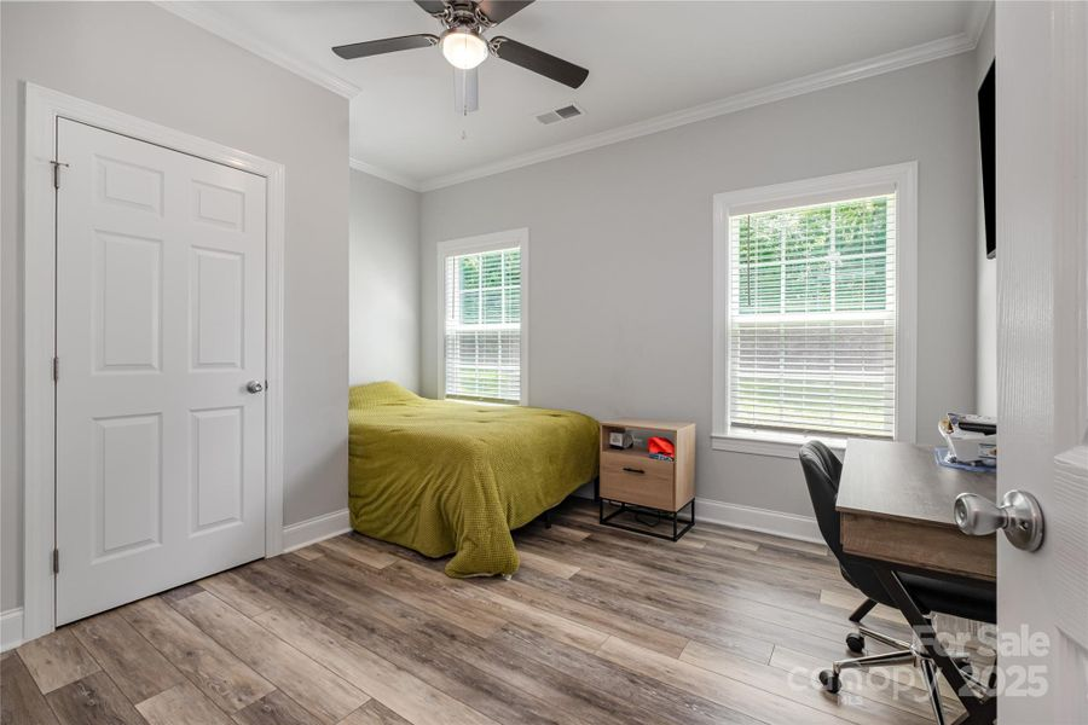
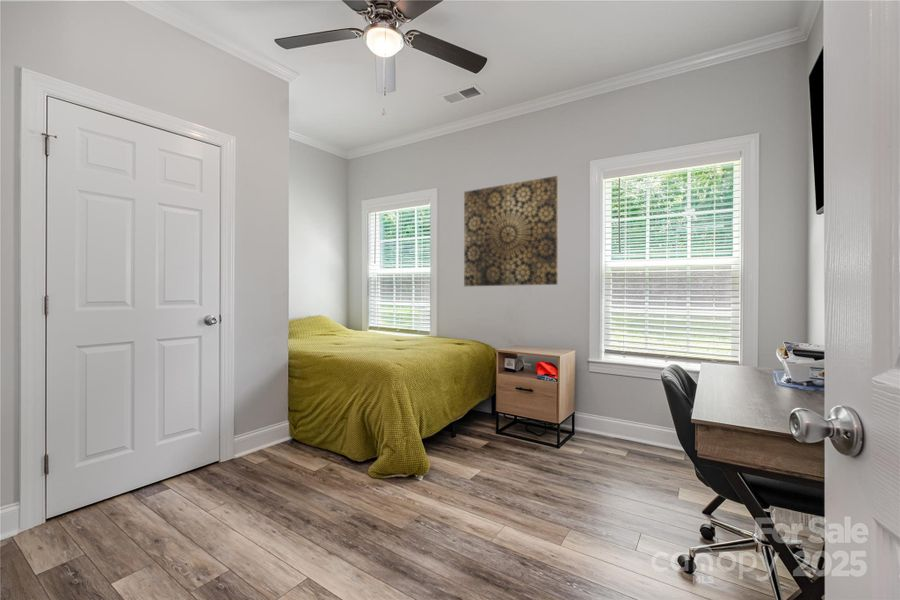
+ wall art [463,175,559,287]
